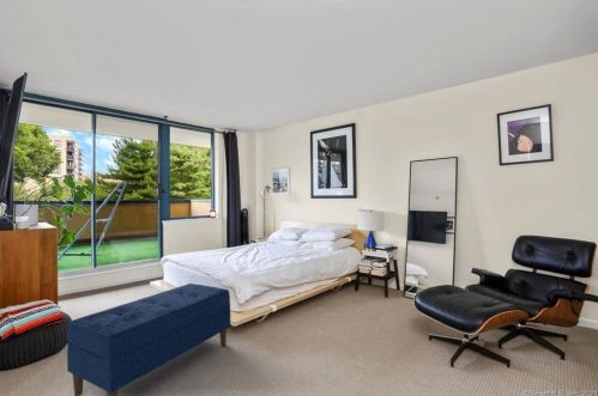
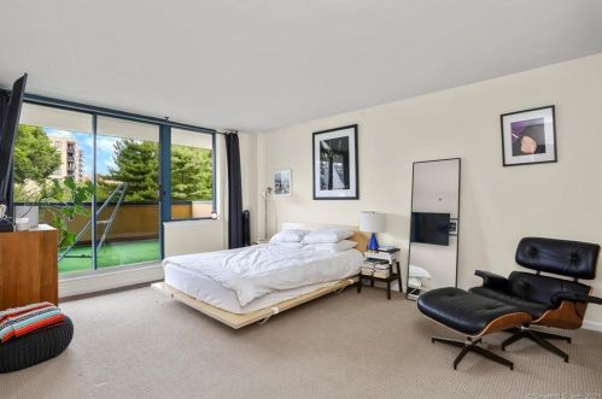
- bench [66,282,231,396]
